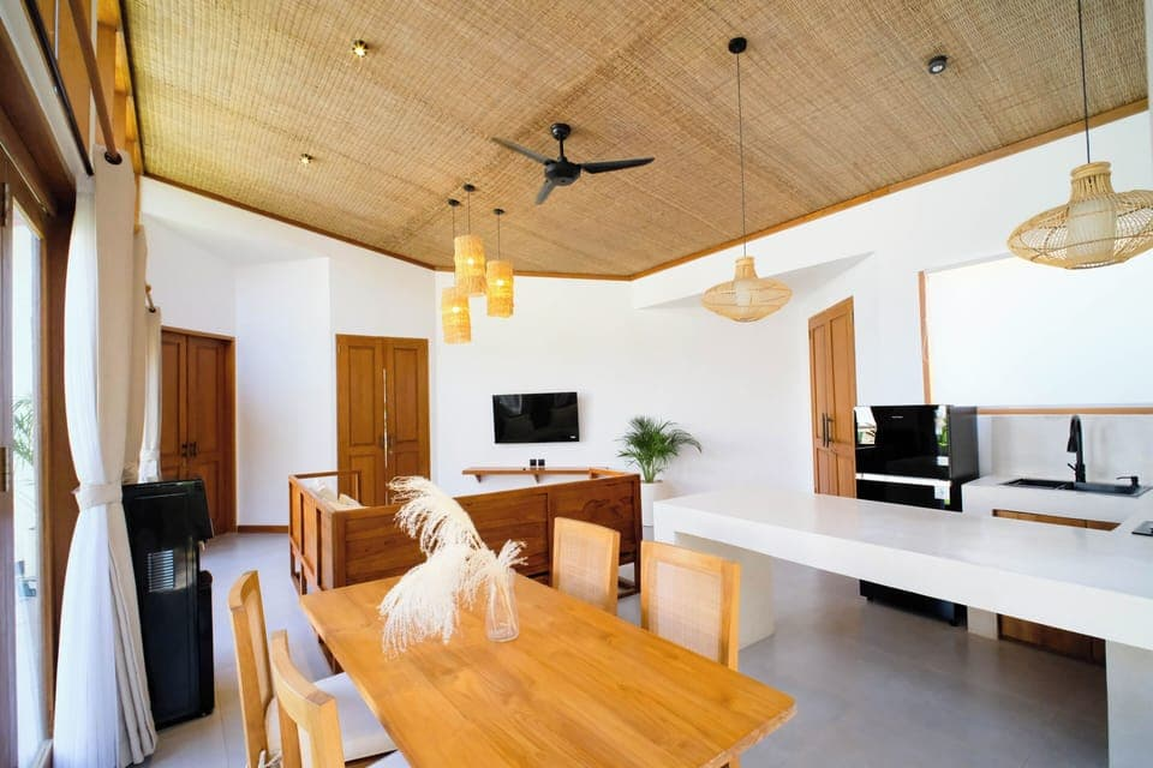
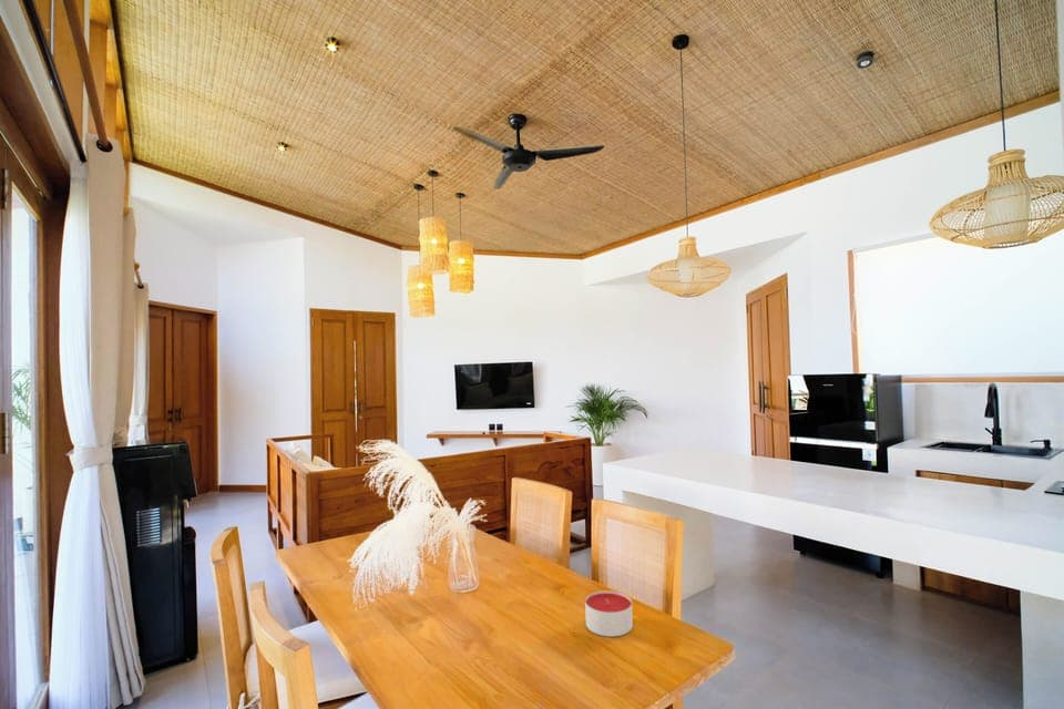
+ candle [584,589,634,638]
